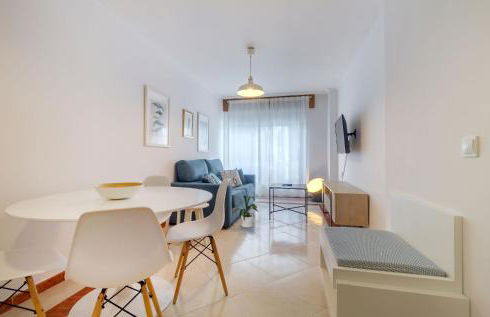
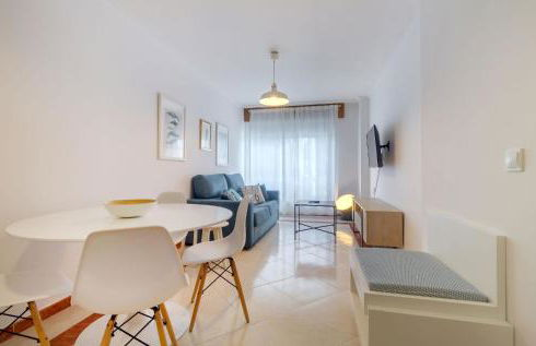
- house plant [230,195,260,229]
